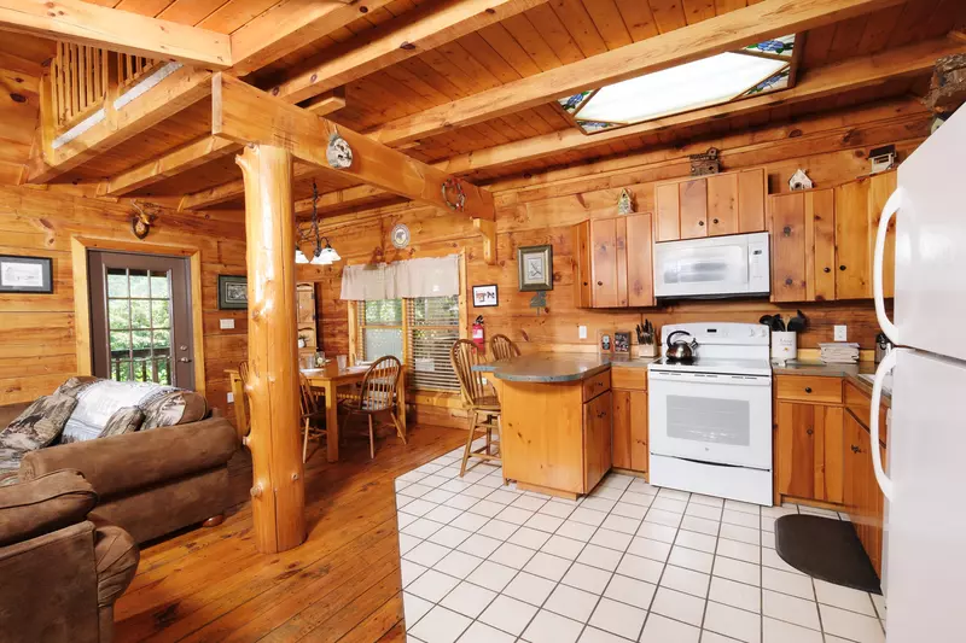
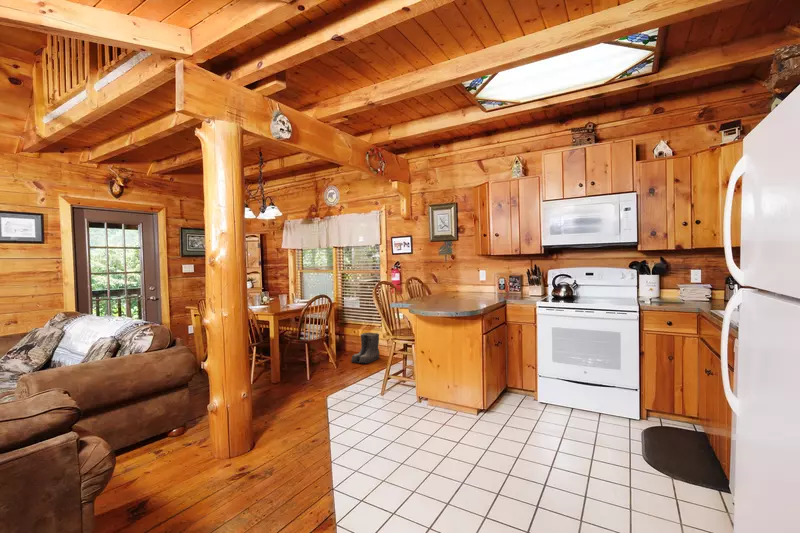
+ boots [350,331,381,364]
